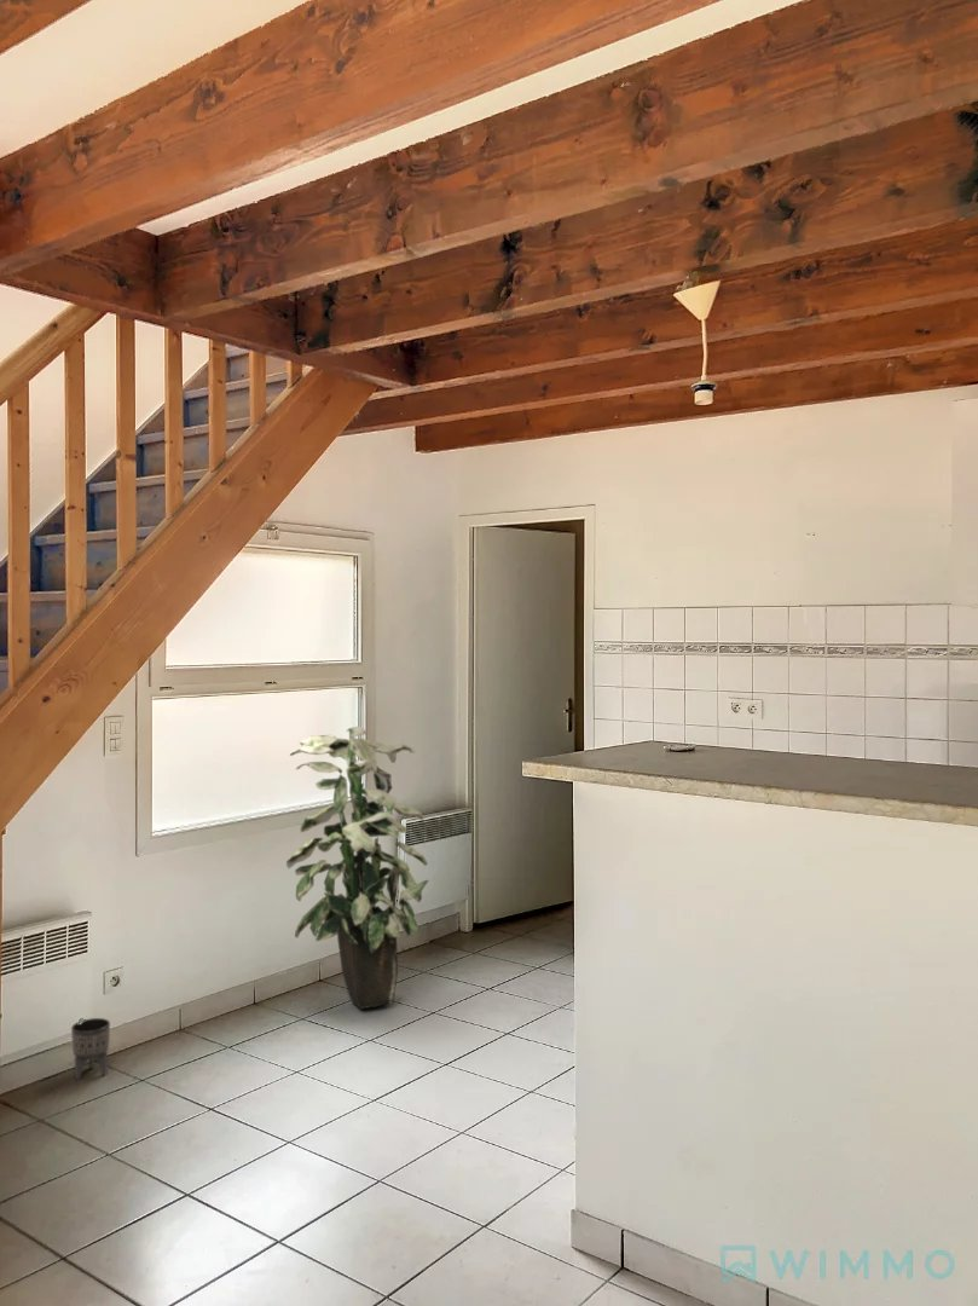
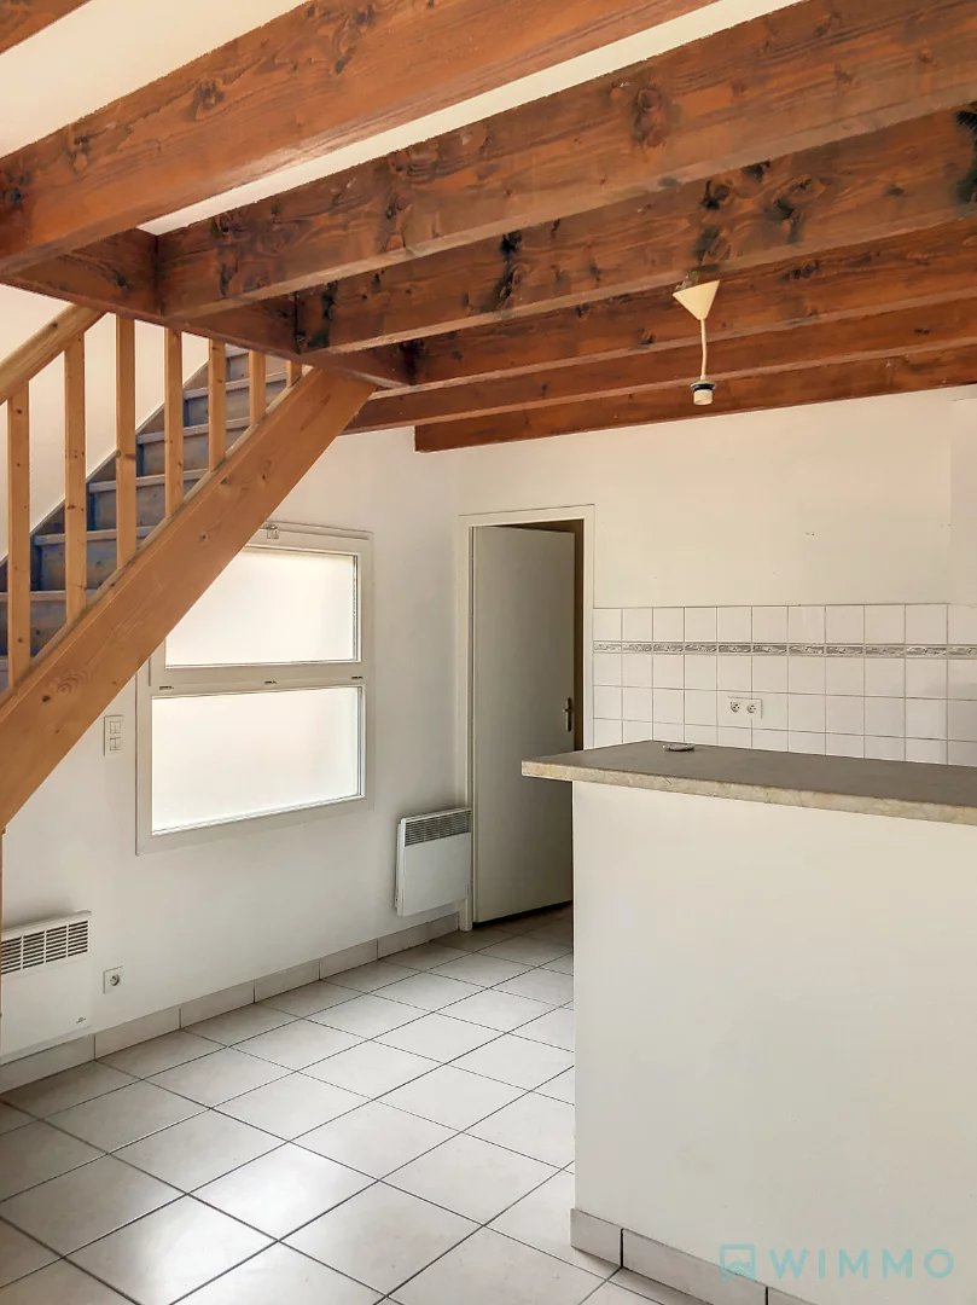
- planter [70,1017,111,1081]
- indoor plant [285,726,430,1010]
